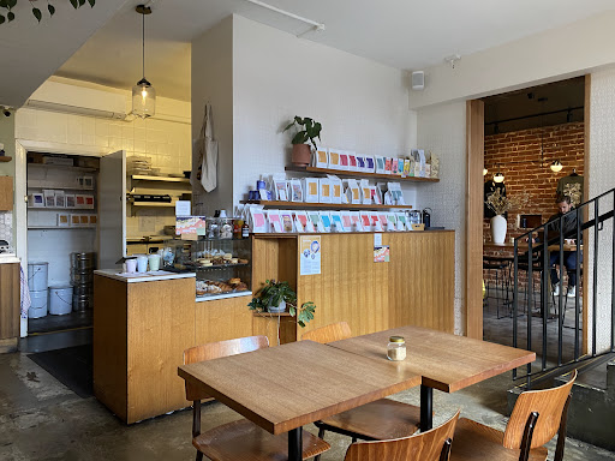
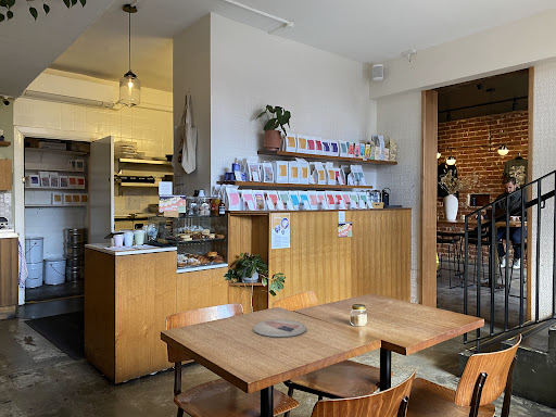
+ plate [252,318,307,338]
